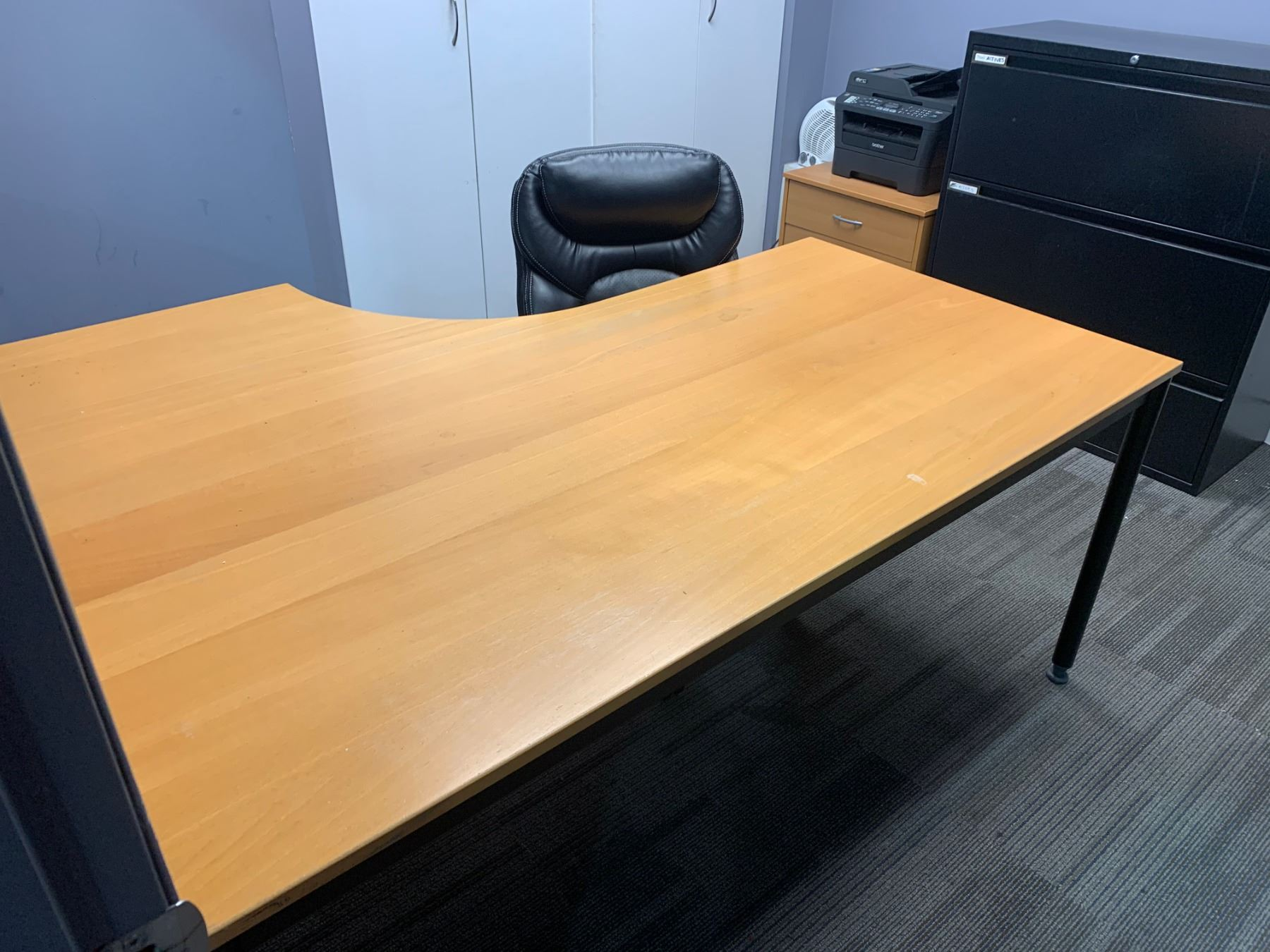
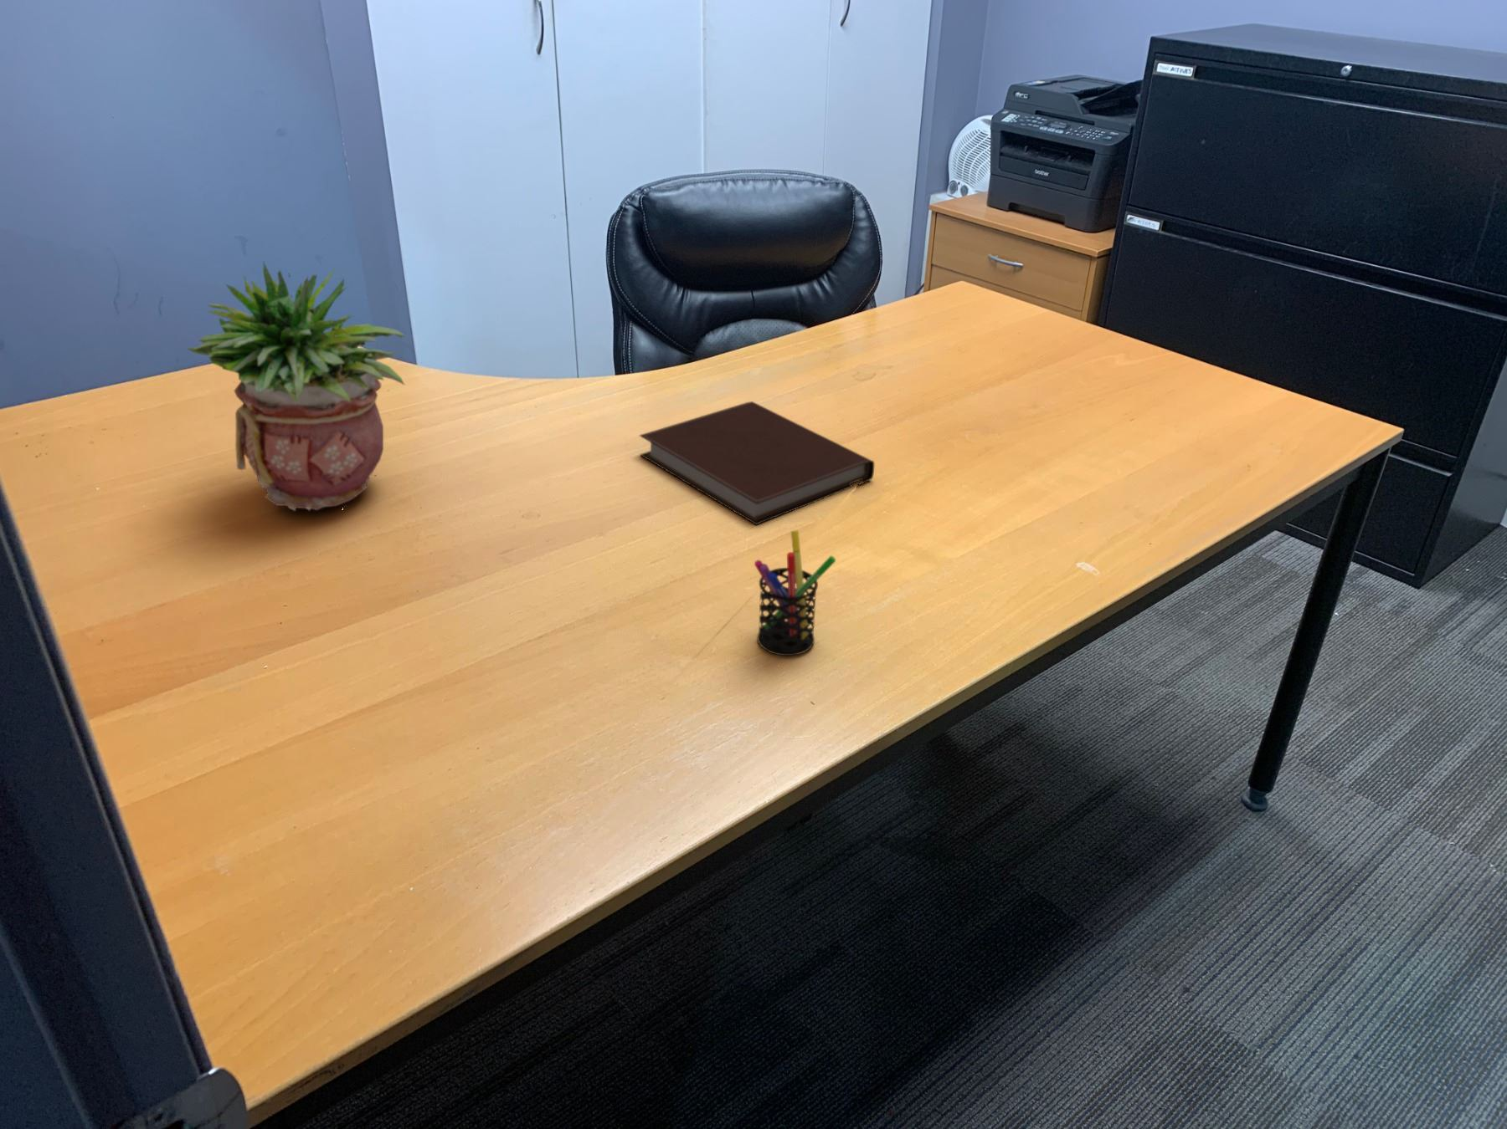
+ pen holder [754,529,837,657]
+ potted plant [186,262,417,512]
+ notebook [638,401,875,527]
